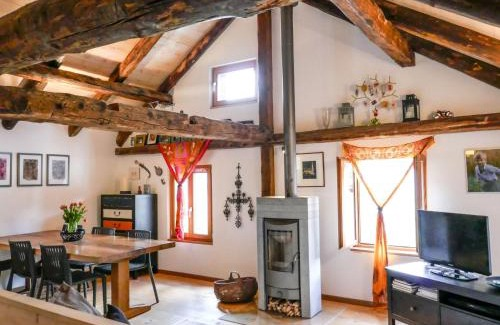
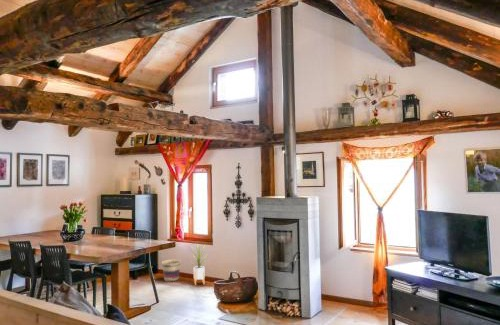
+ house plant [189,242,210,286]
+ basket [161,259,182,282]
